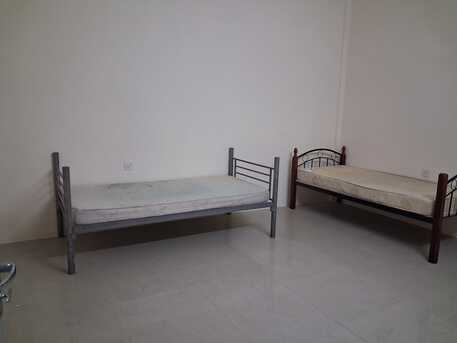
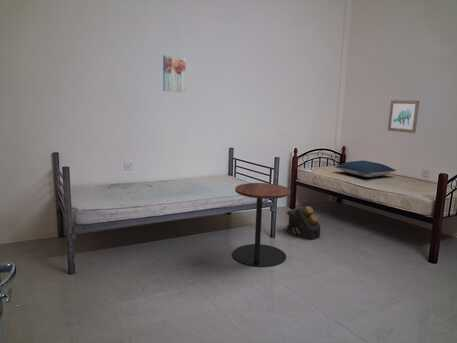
+ backpack [285,205,322,241]
+ pillow [334,160,397,178]
+ wall art [162,55,187,93]
+ side table [232,182,291,268]
+ wall art [387,99,420,134]
